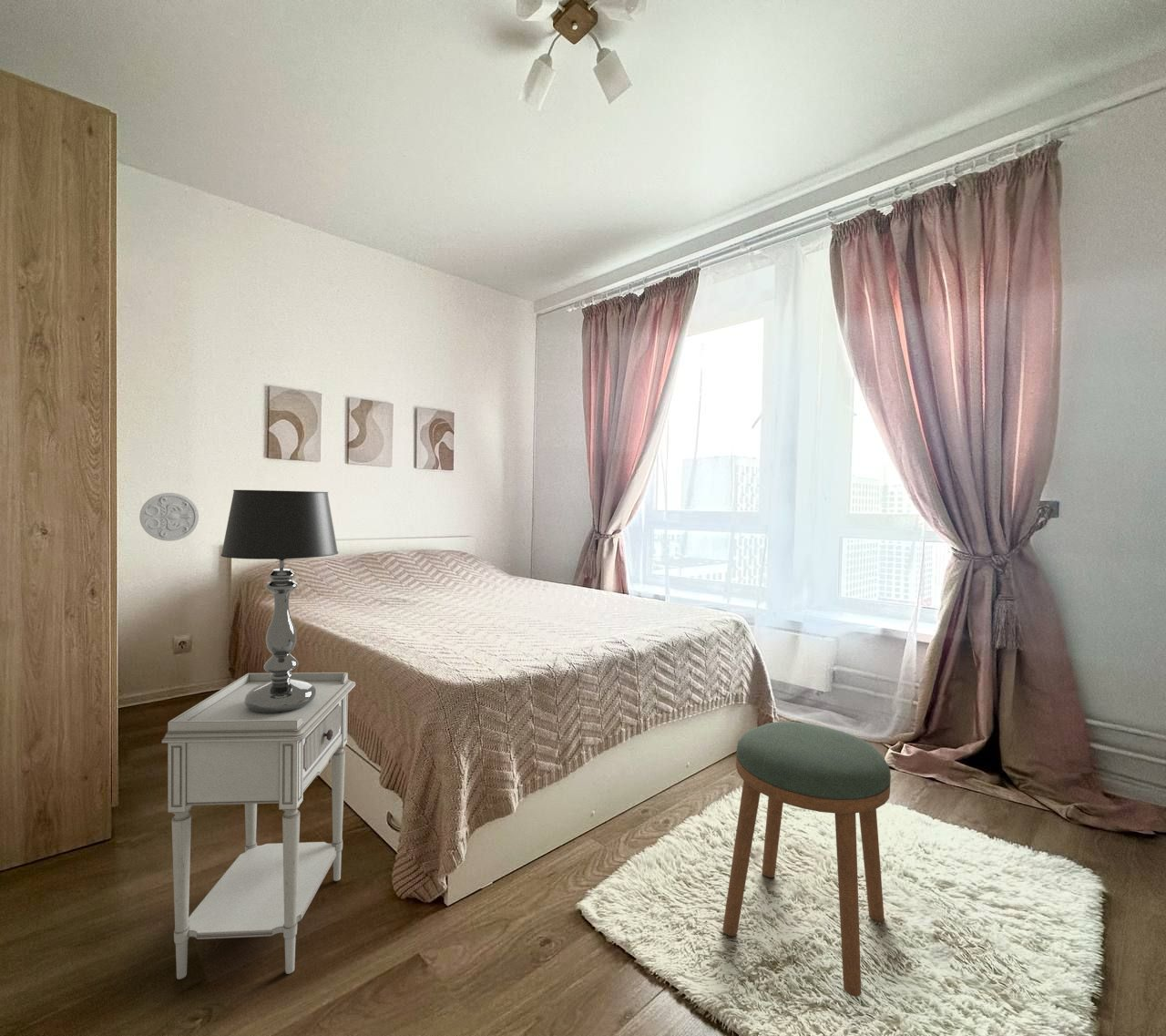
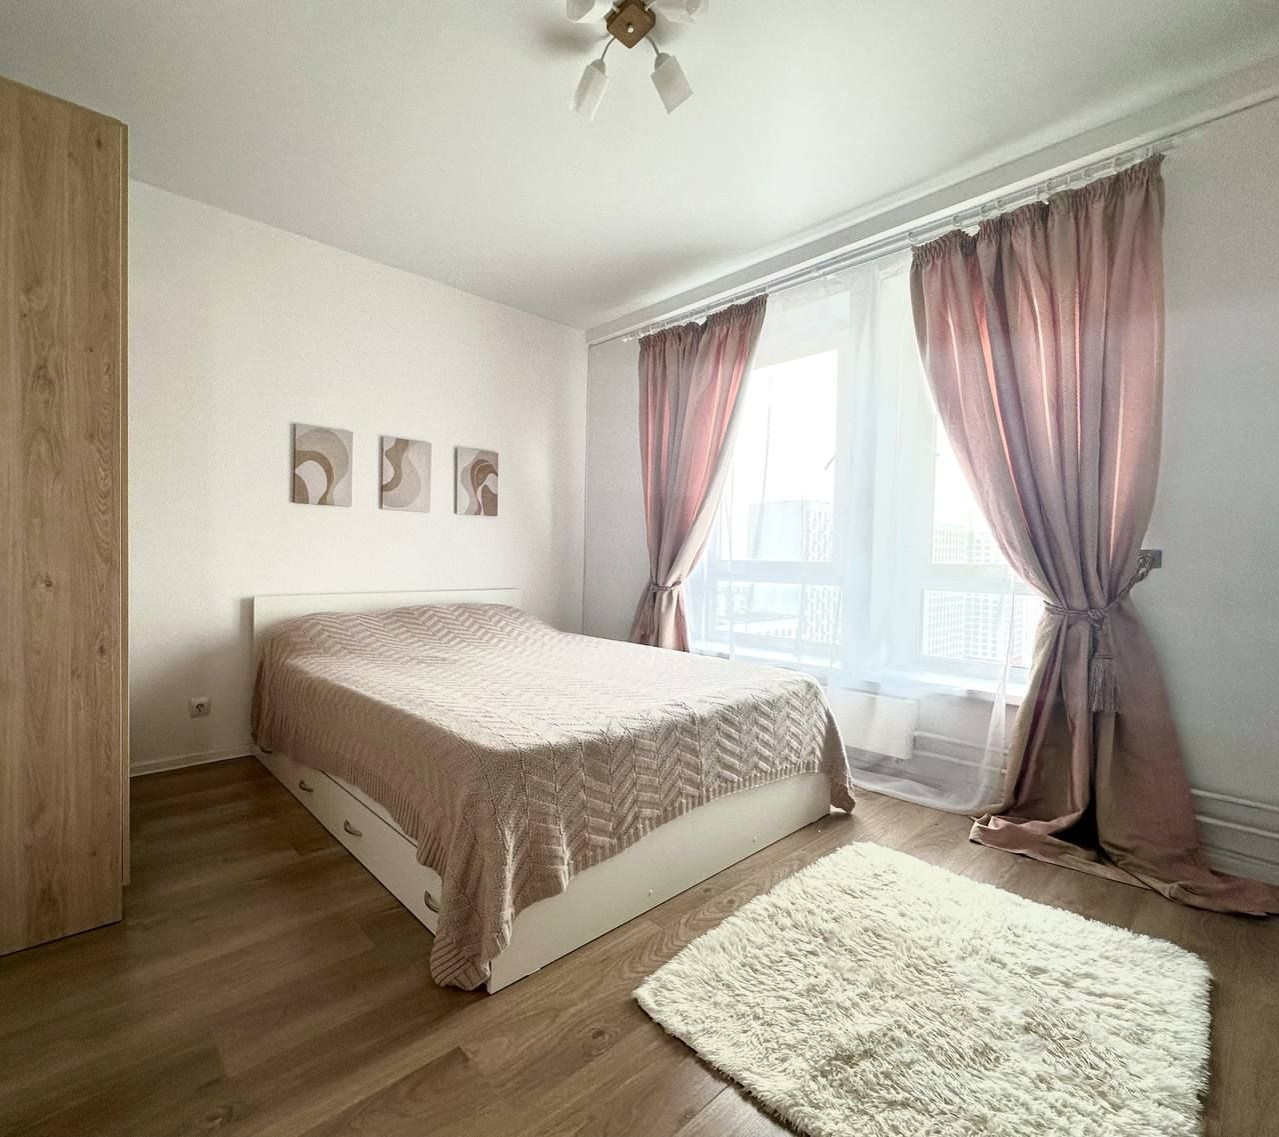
- stool [721,721,892,997]
- nightstand [160,672,356,980]
- decorative medallion [138,492,199,542]
- table lamp [220,489,339,713]
